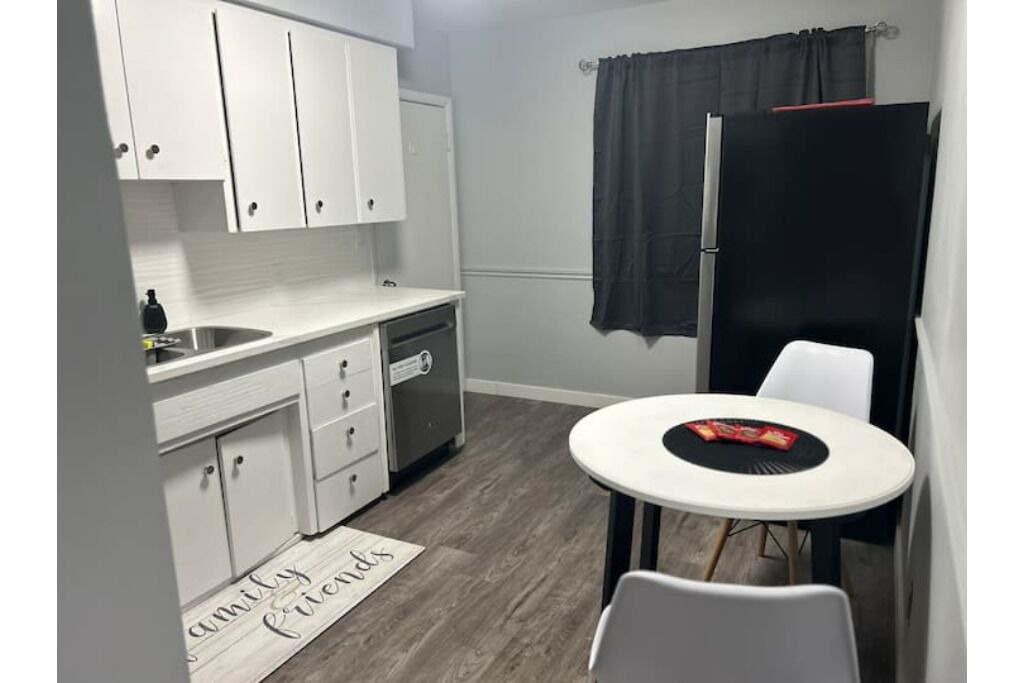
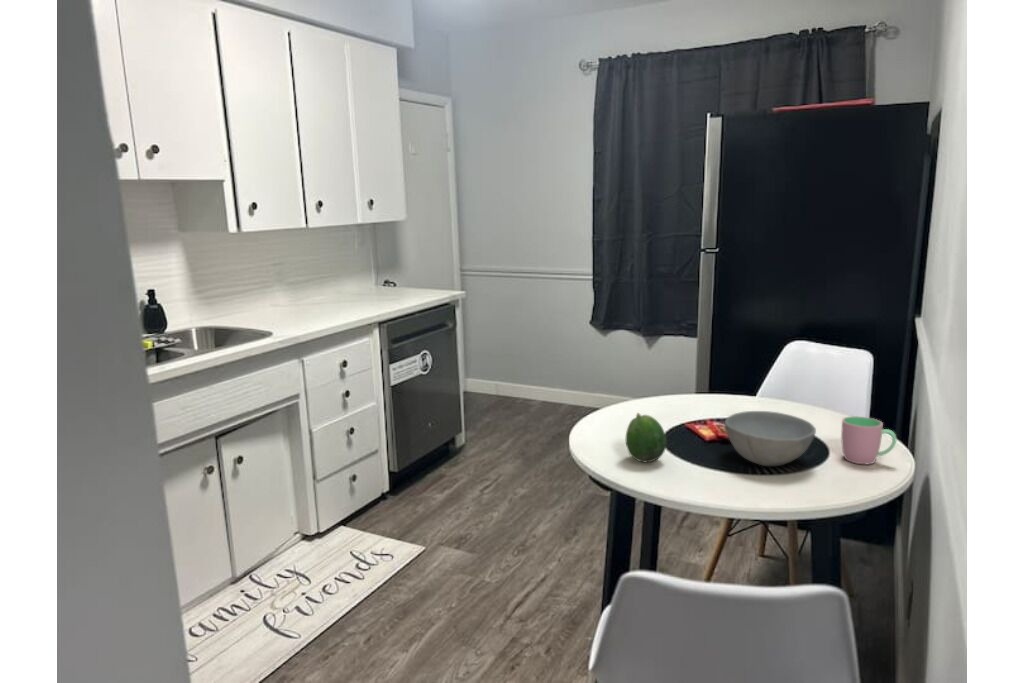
+ bowl [724,410,817,467]
+ cup [840,415,897,465]
+ fruit [625,412,668,463]
